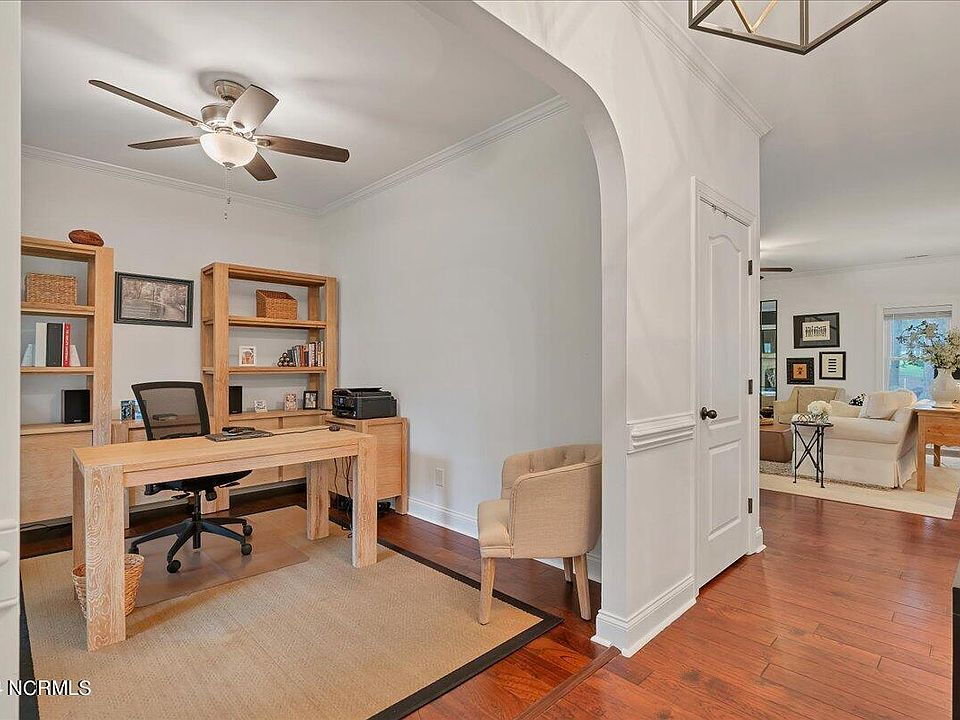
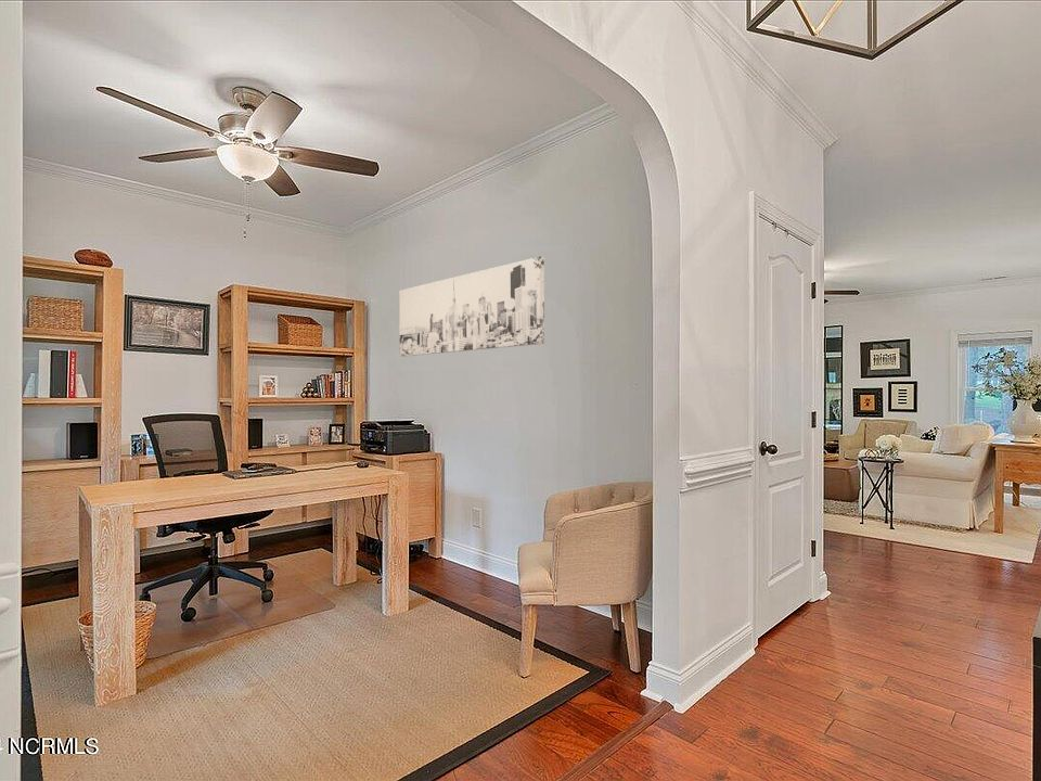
+ wall art [398,256,545,358]
